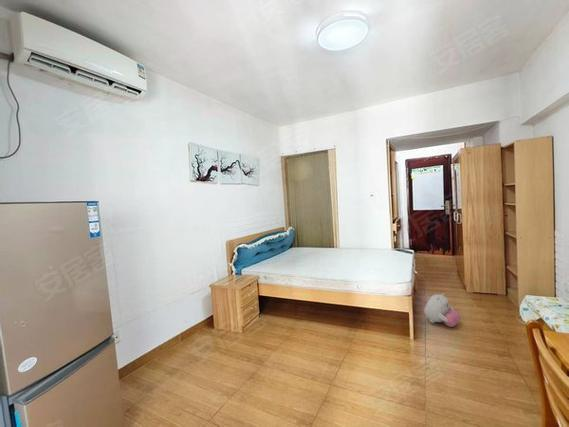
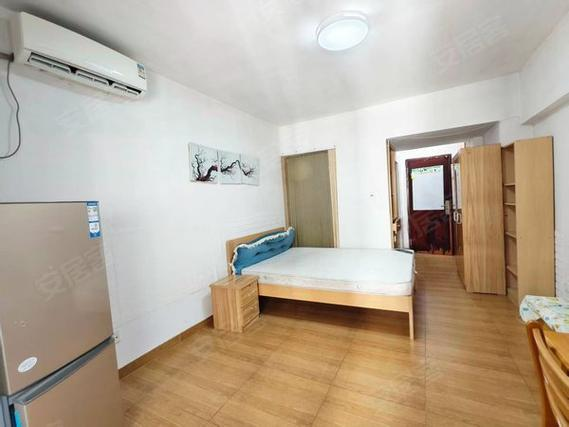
- plush toy [423,292,461,328]
